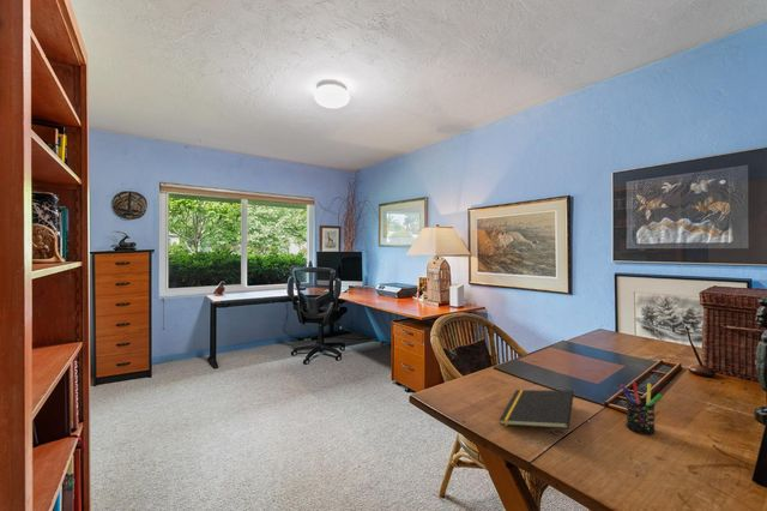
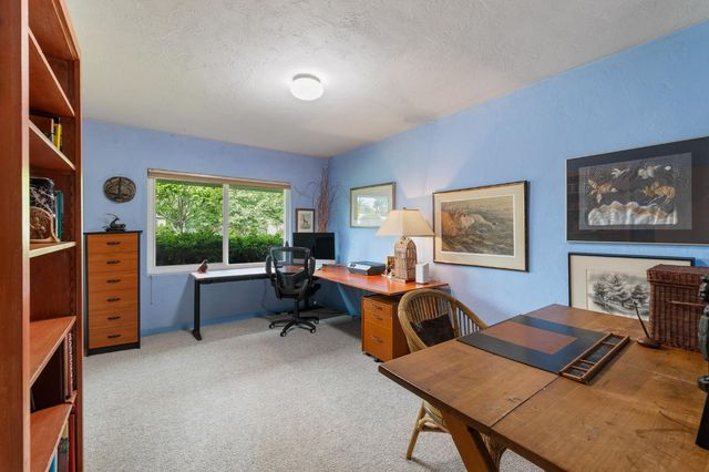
- notepad [499,389,575,429]
- pen holder [620,381,663,435]
